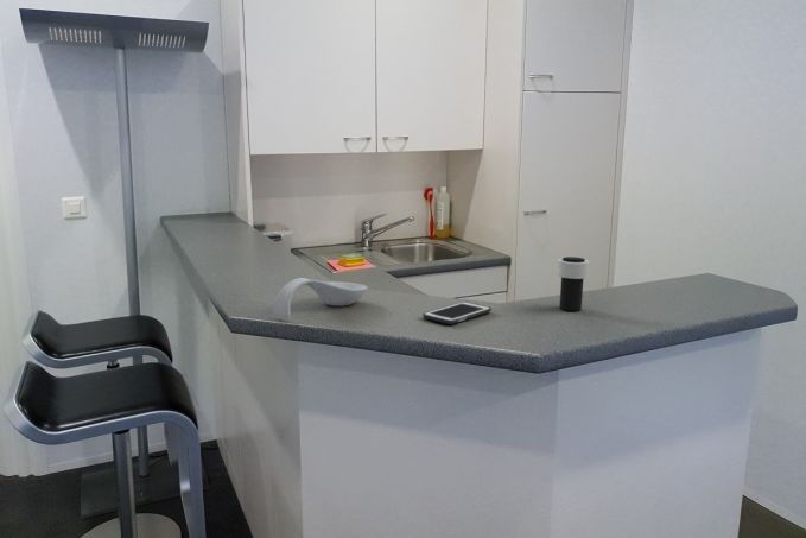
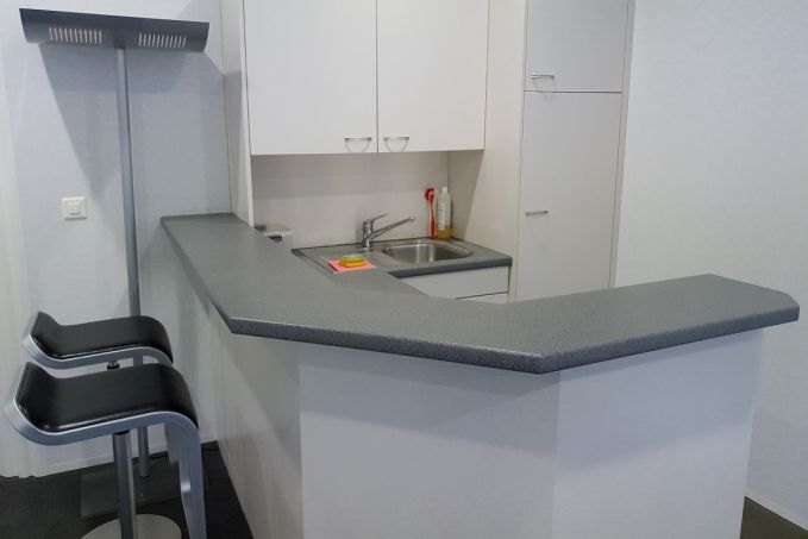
- cup [556,255,591,312]
- spoon rest [272,277,369,319]
- cell phone [421,300,493,325]
